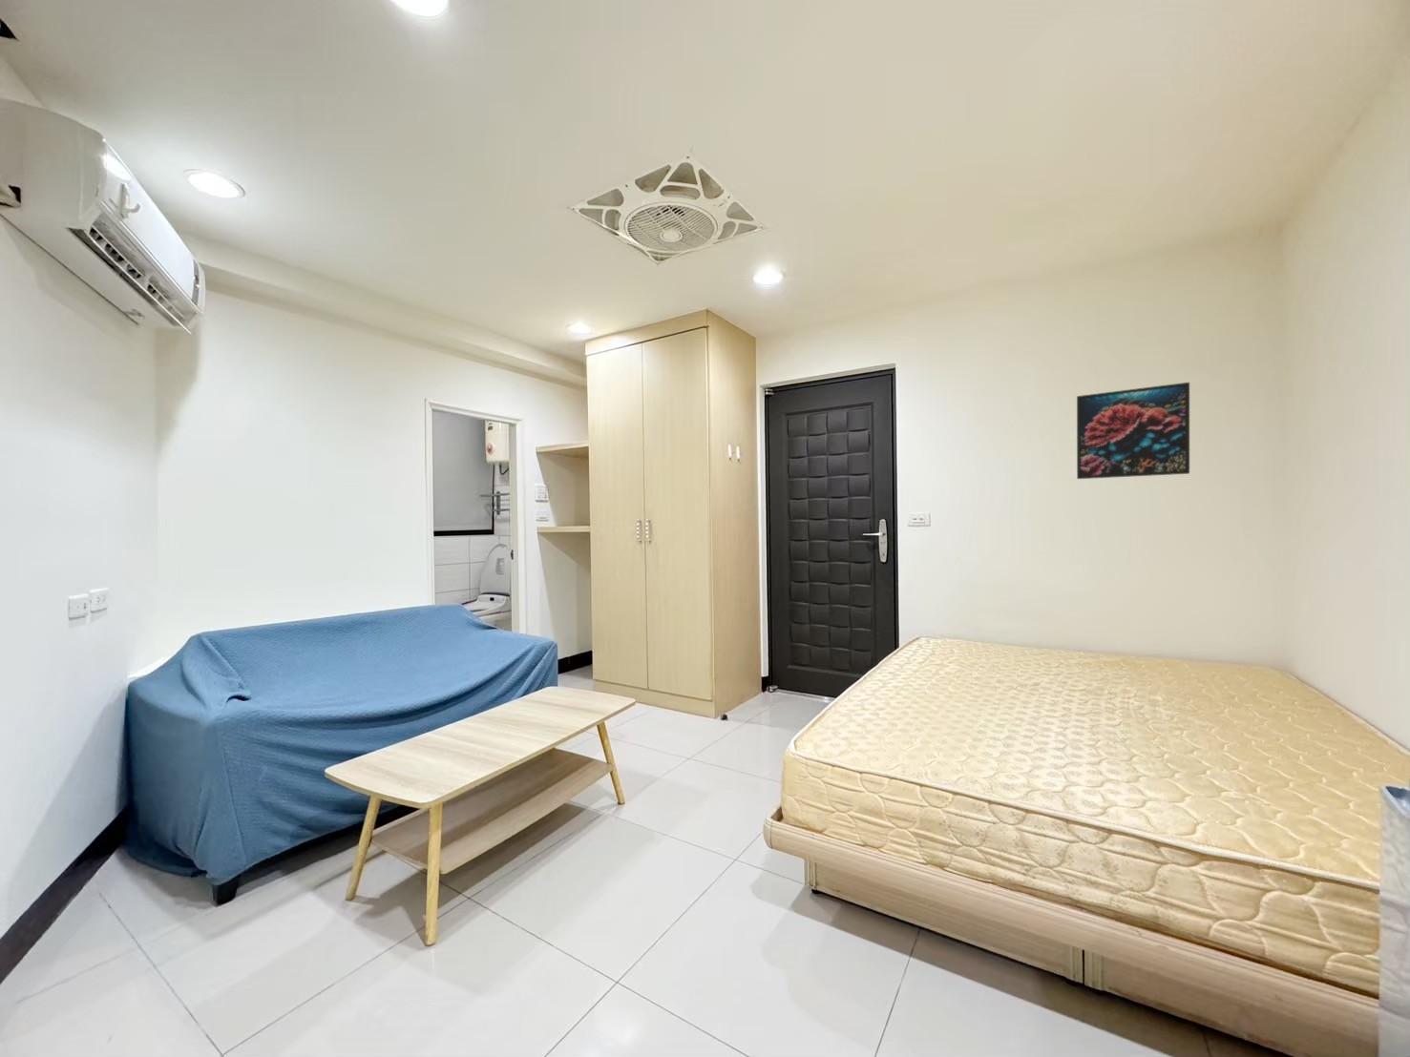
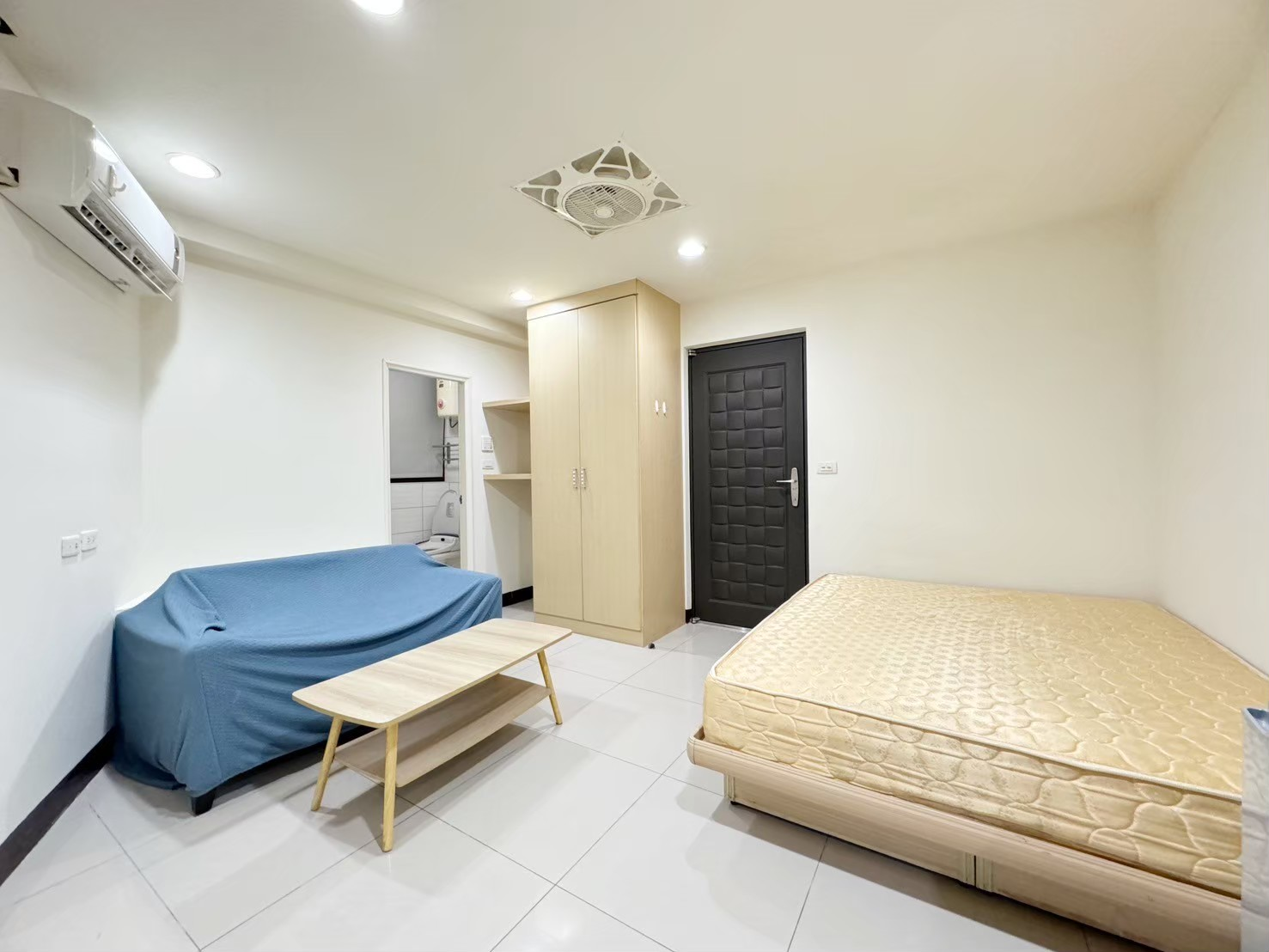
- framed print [1076,382,1190,480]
